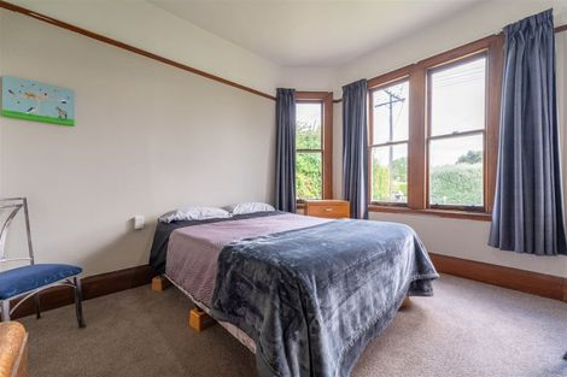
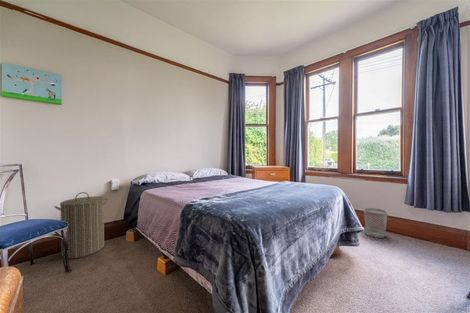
+ wastebasket [363,207,389,239]
+ laundry hamper [53,191,109,259]
